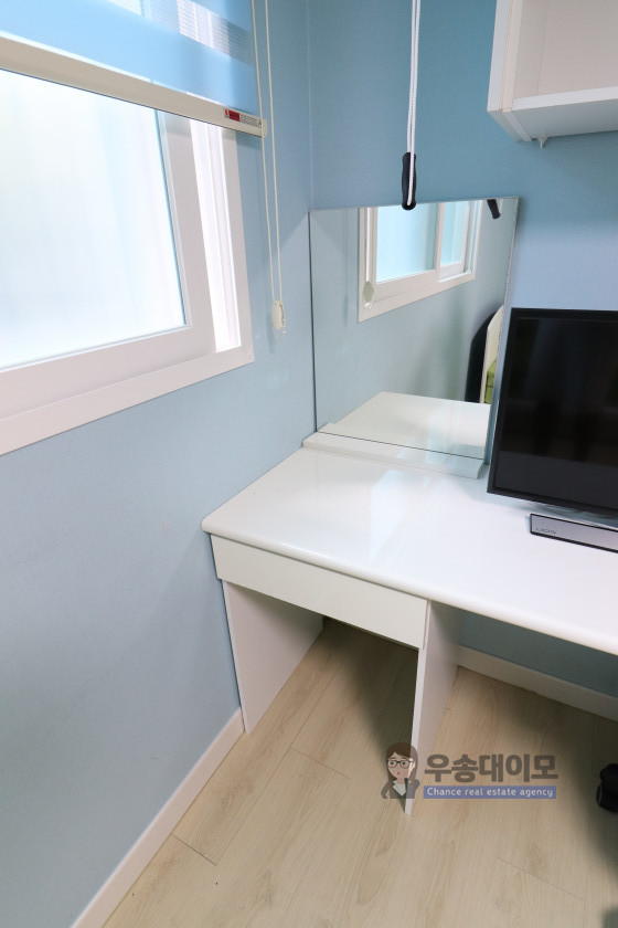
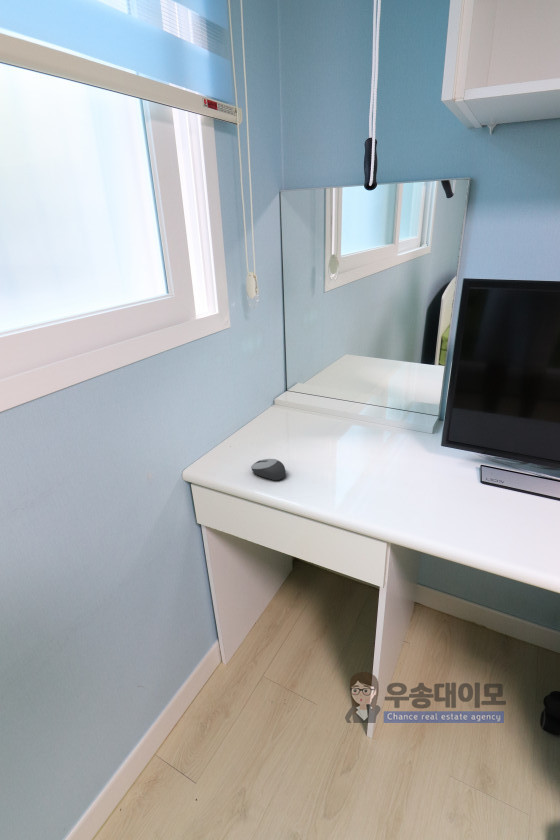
+ computer mouse [250,458,287,481]
